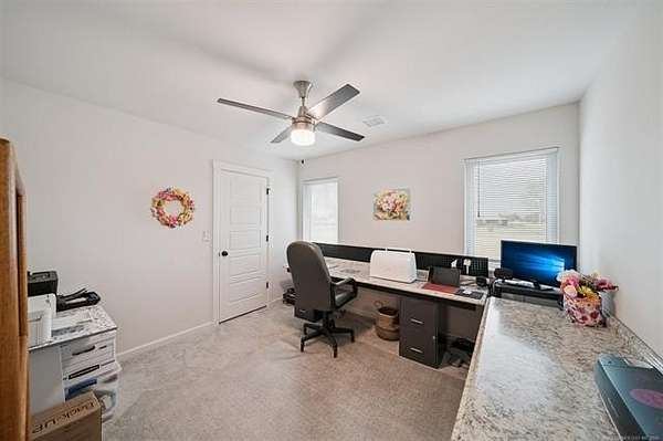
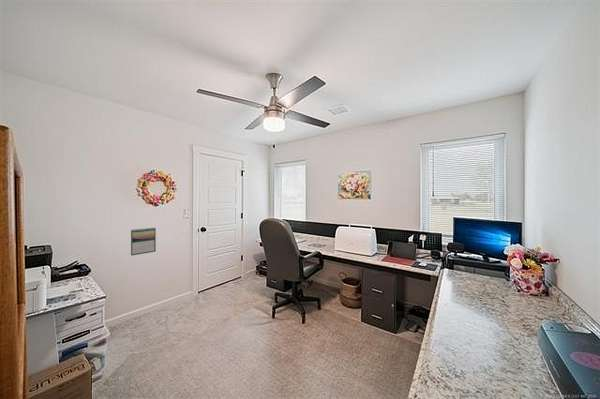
+ calendar [130,226,157,257]
